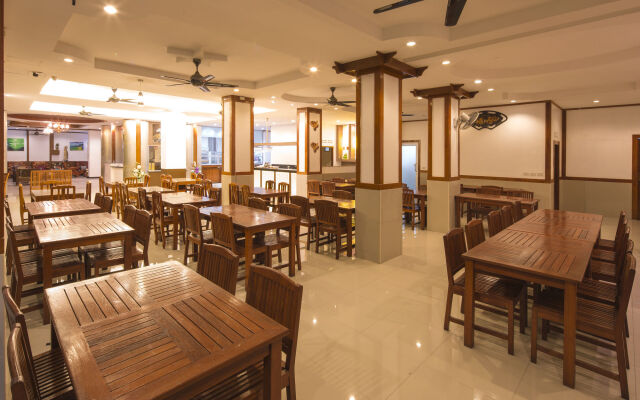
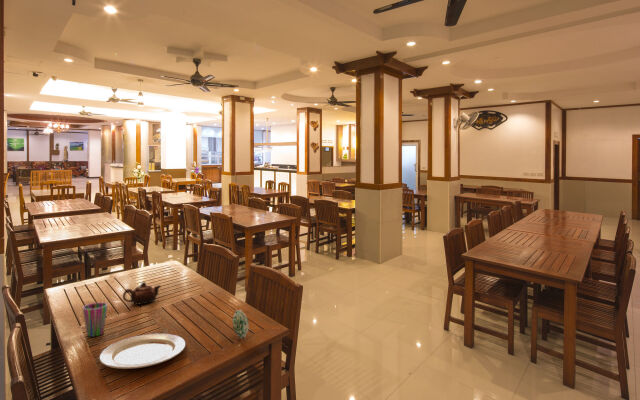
+ chinaware [98,333,187,370]
+ cup [82,302,108,338]
+ teapot [122,281,162,306]
+ succulent plant [231,309,250,339]
